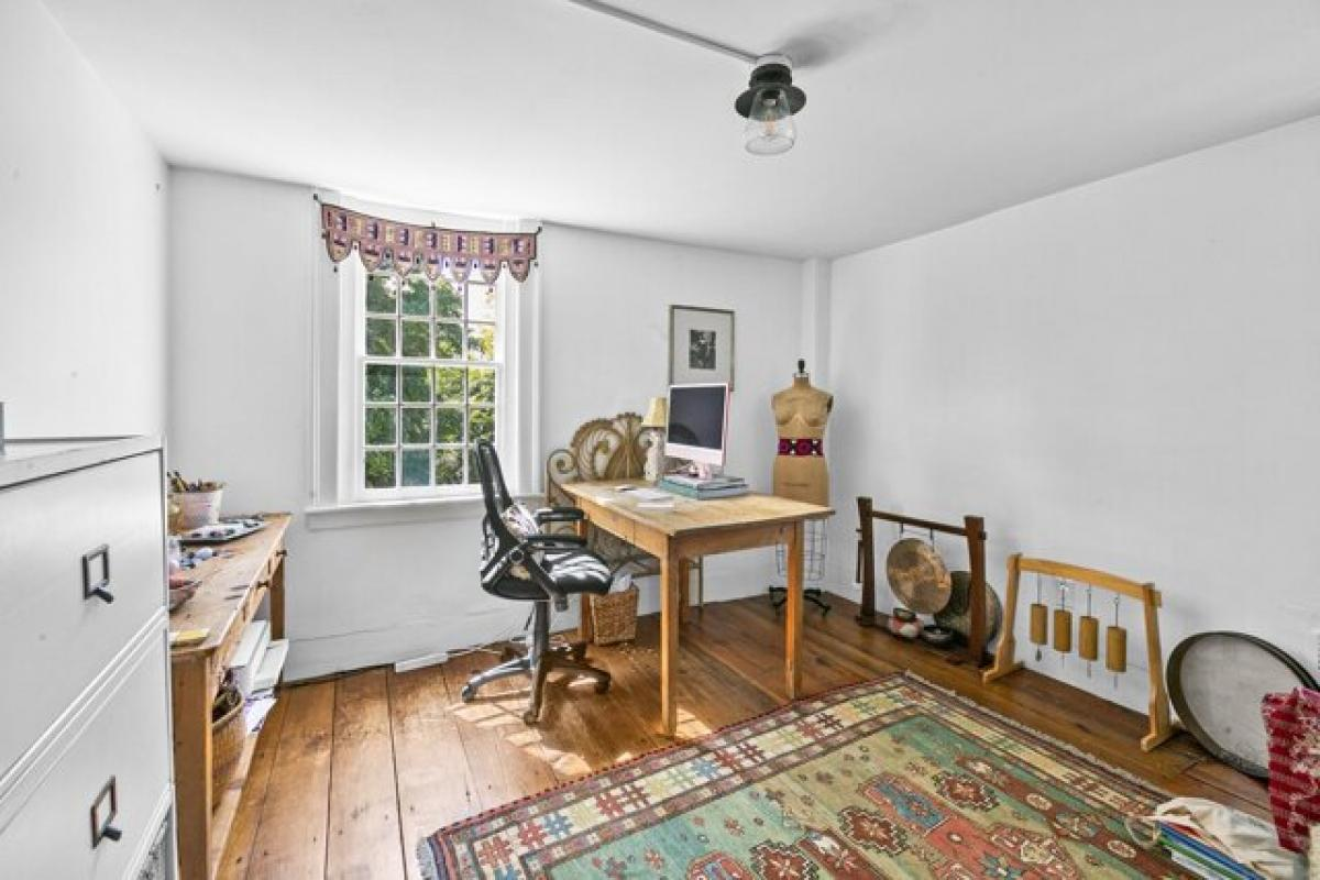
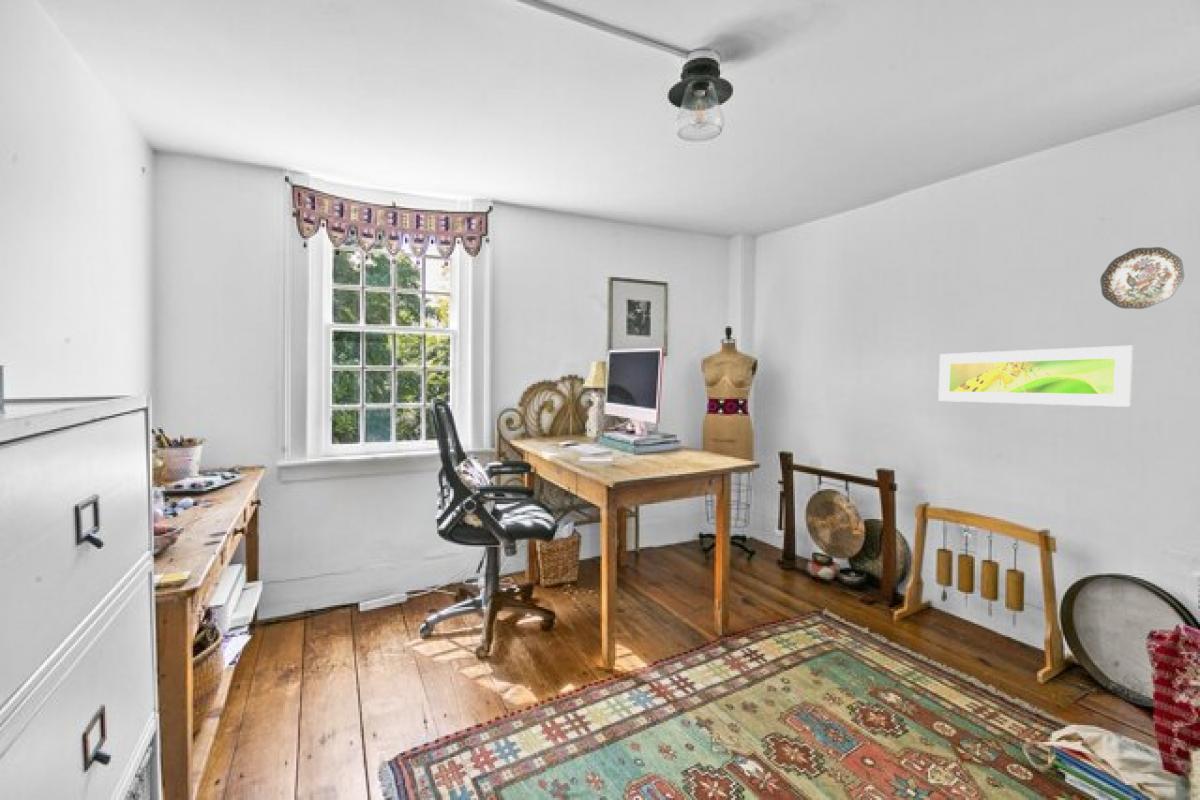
+ decorative plate [1099,246,1185,310]
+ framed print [937,345,1134,408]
